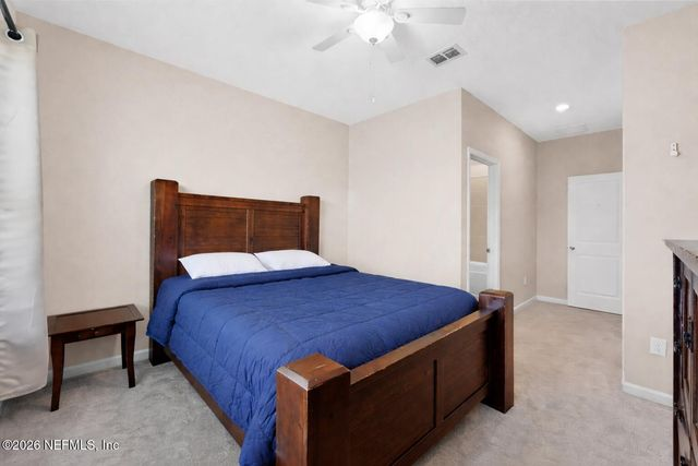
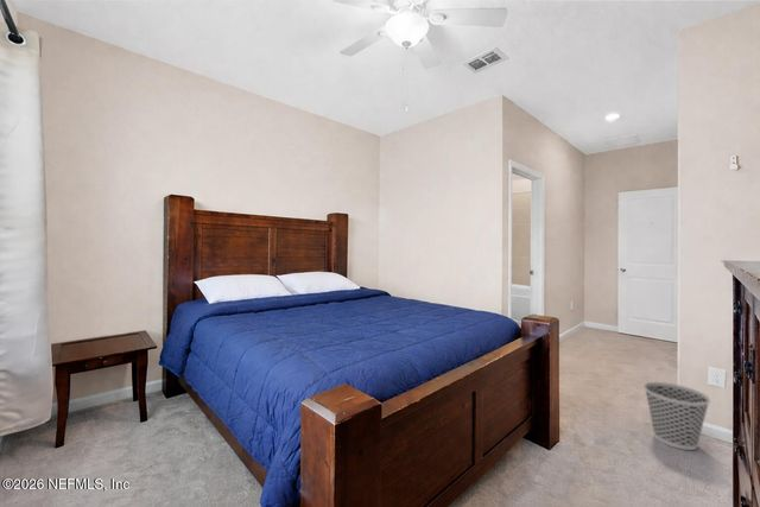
+ wastebasket [642,381,711,451]
